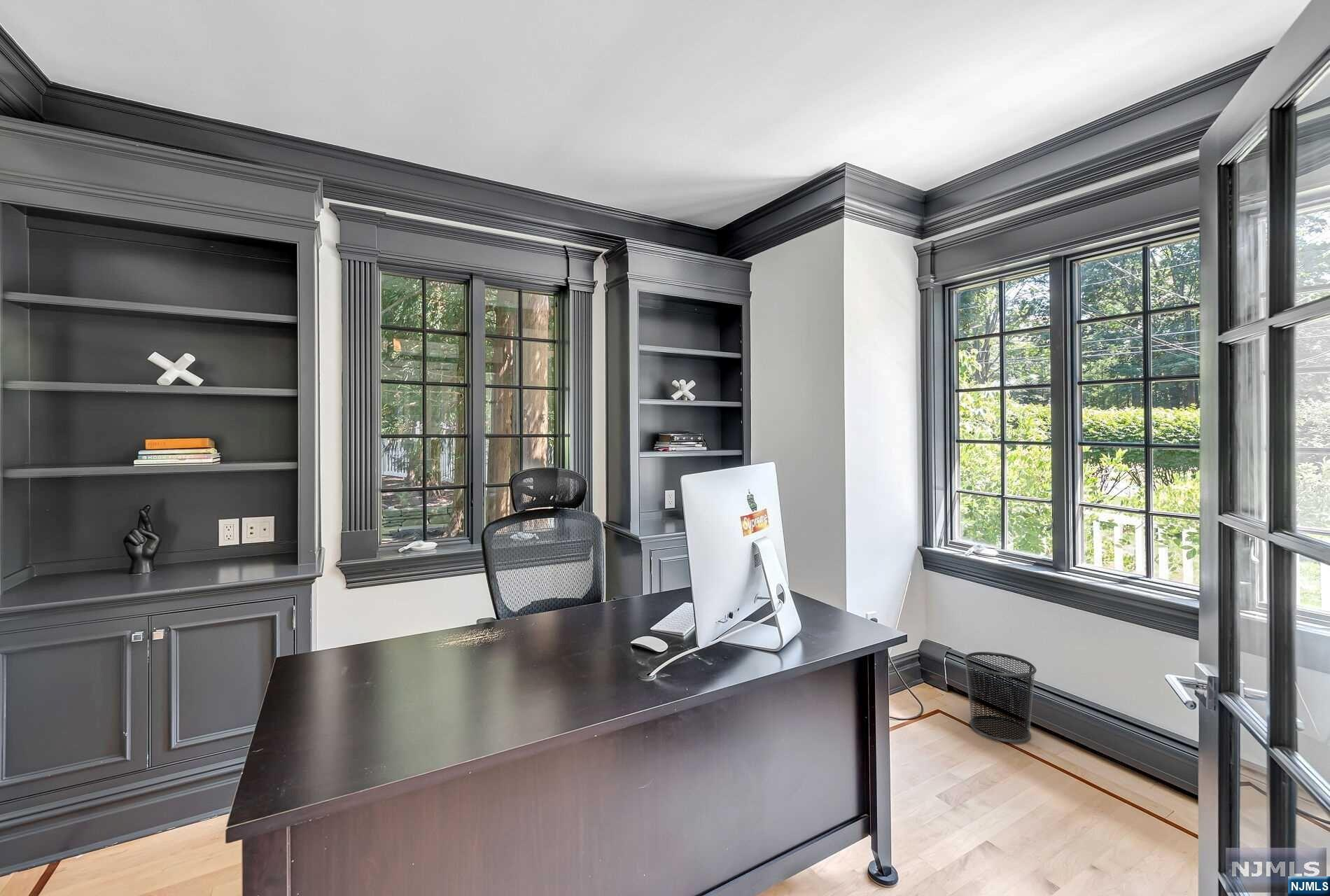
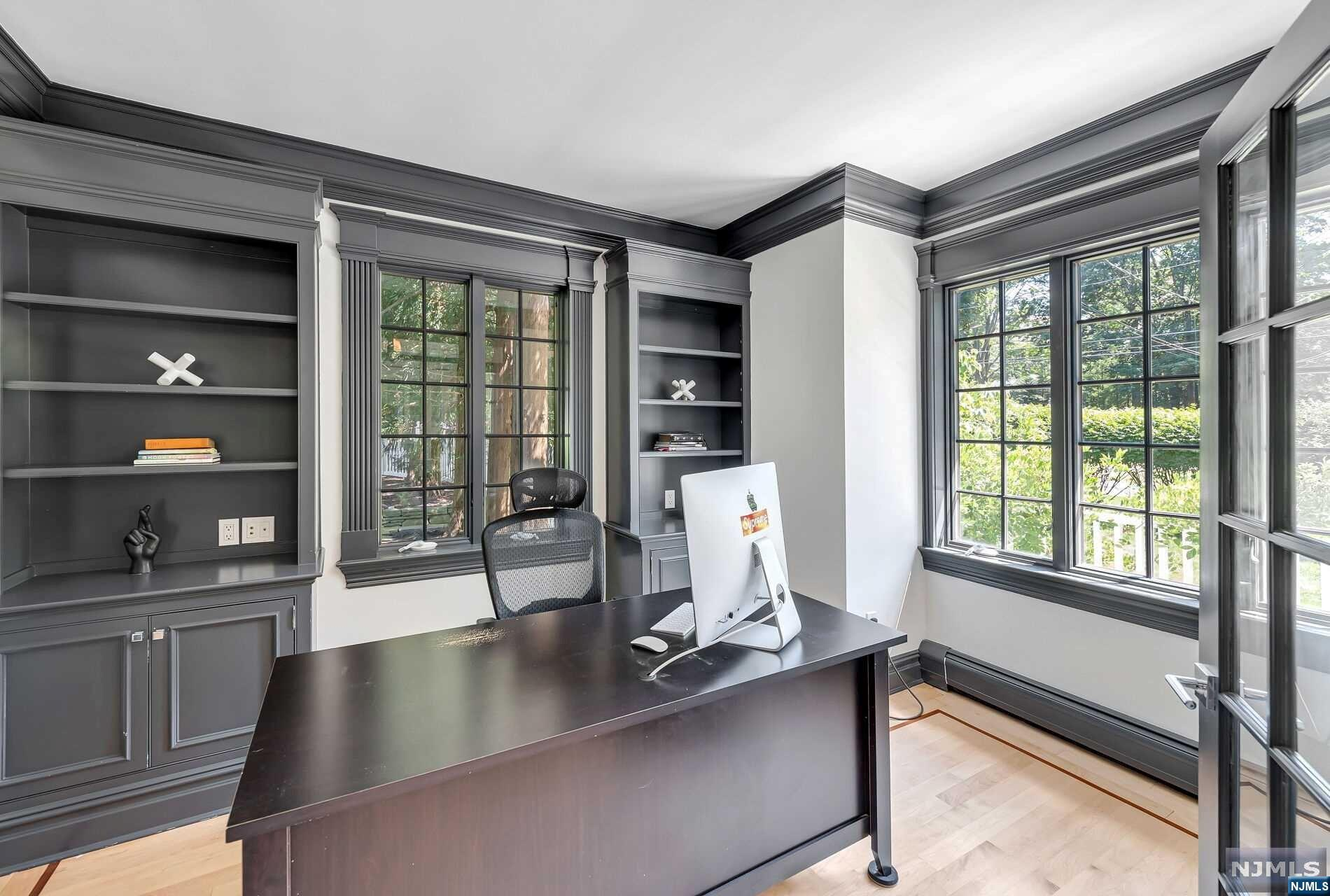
- waste bin [963,651,1037,743]
